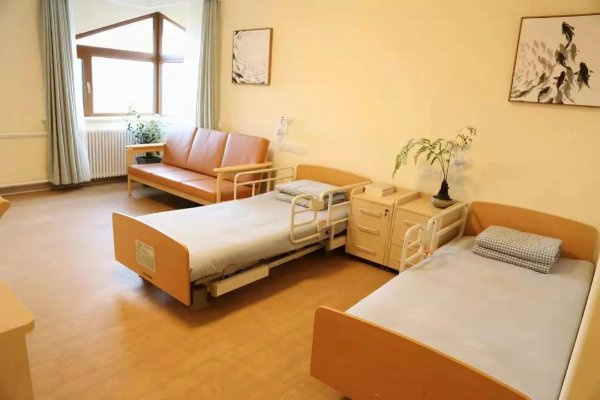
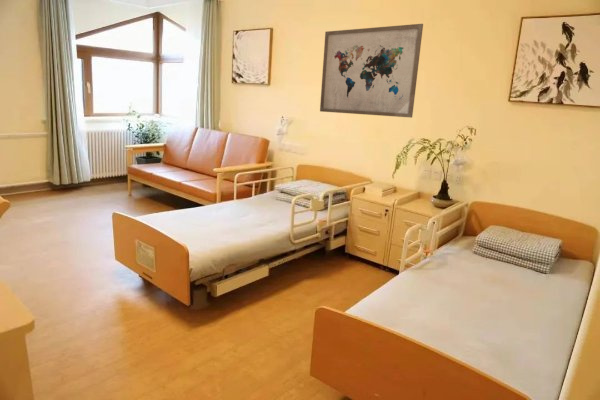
+ wall art [319,23,424,119]
